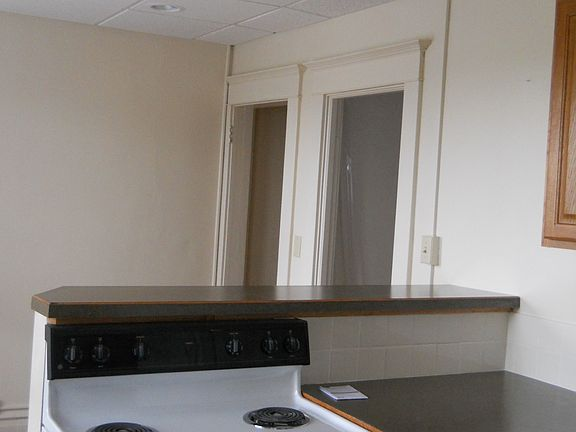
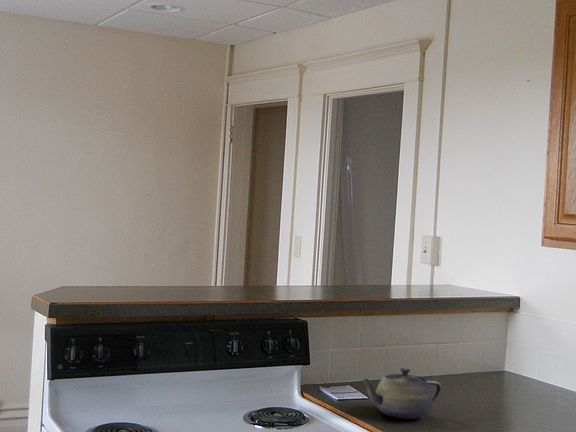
+ teapot [360,367,442,420]
